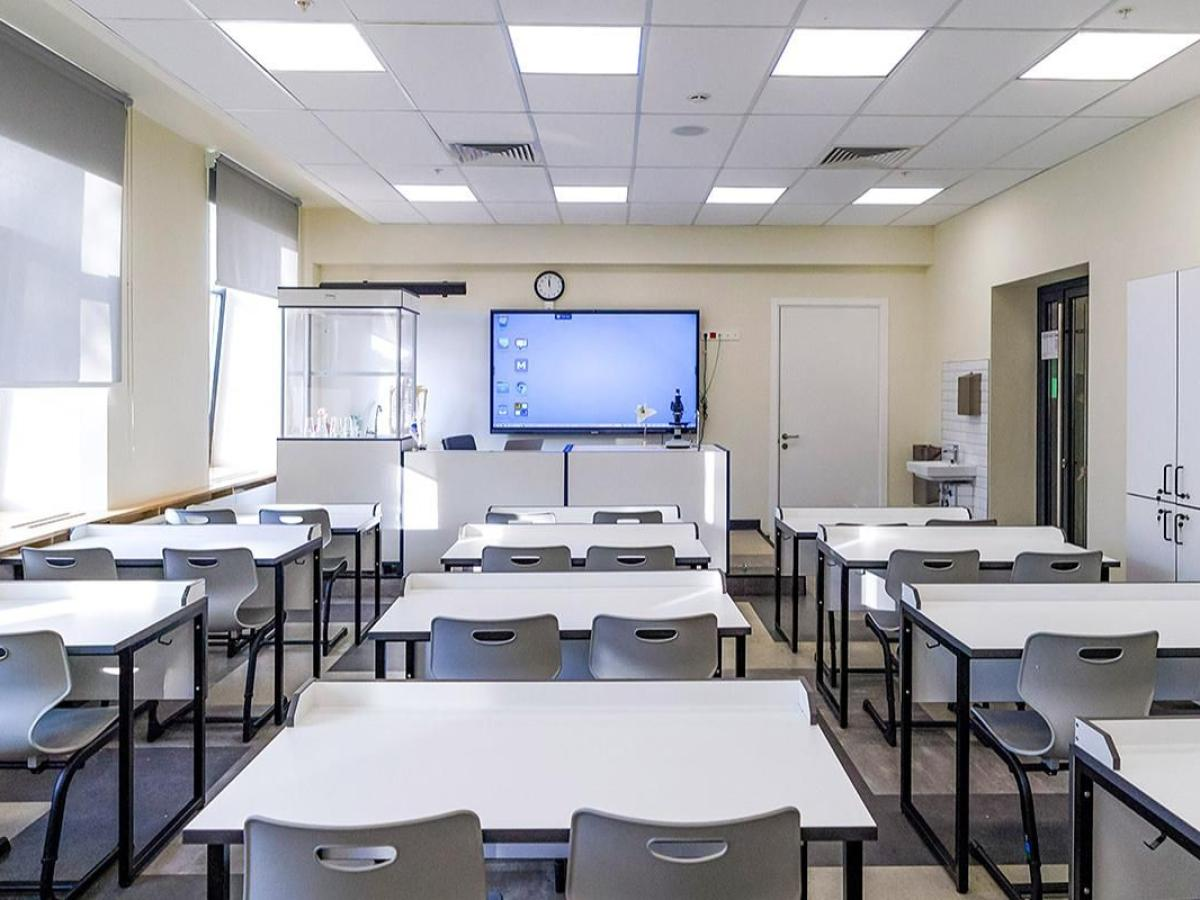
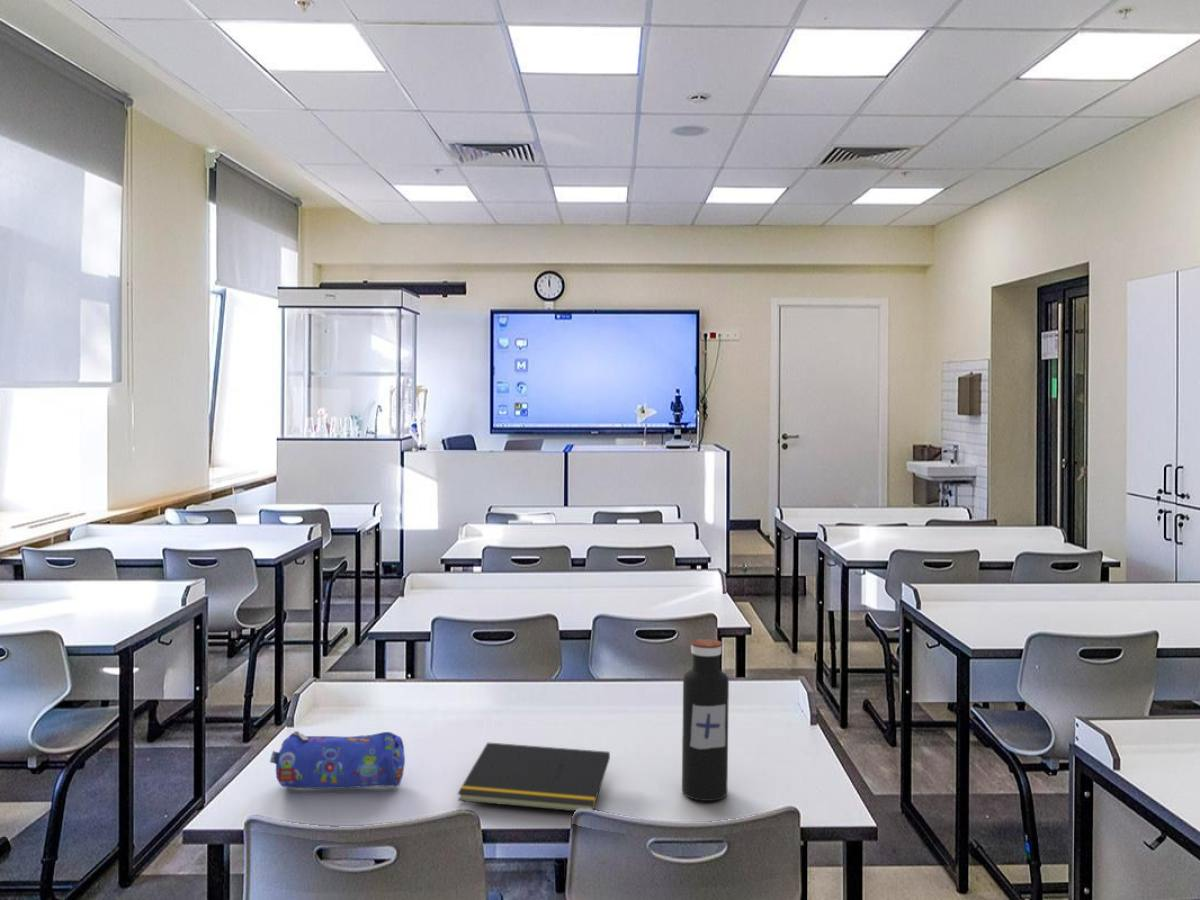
+ water bottle [681,638,730,802]
+ notepad [457,741,611,812]
+ pencil case [269,730,406,790]
